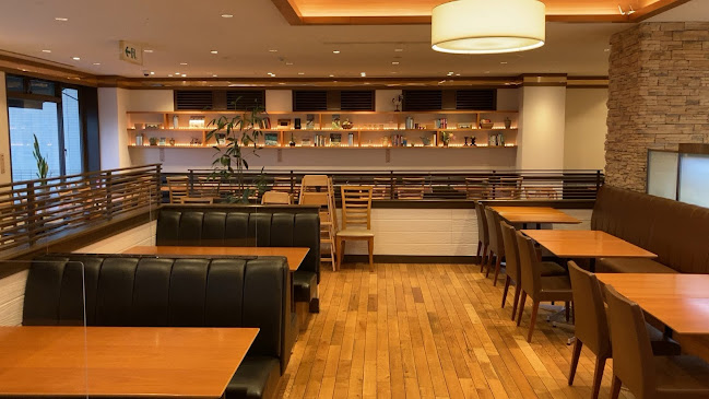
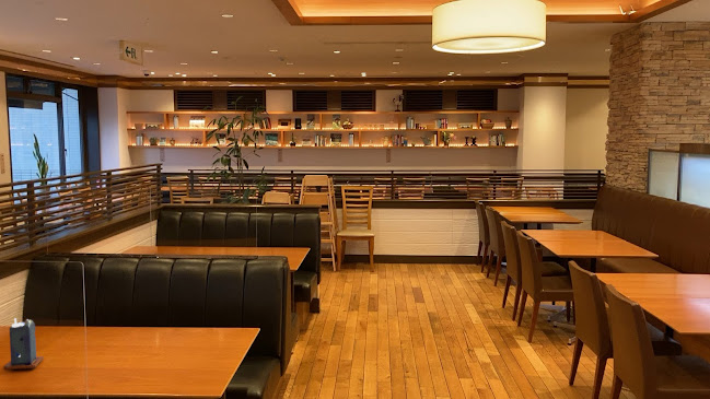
+ candle [2,317,45,371]
